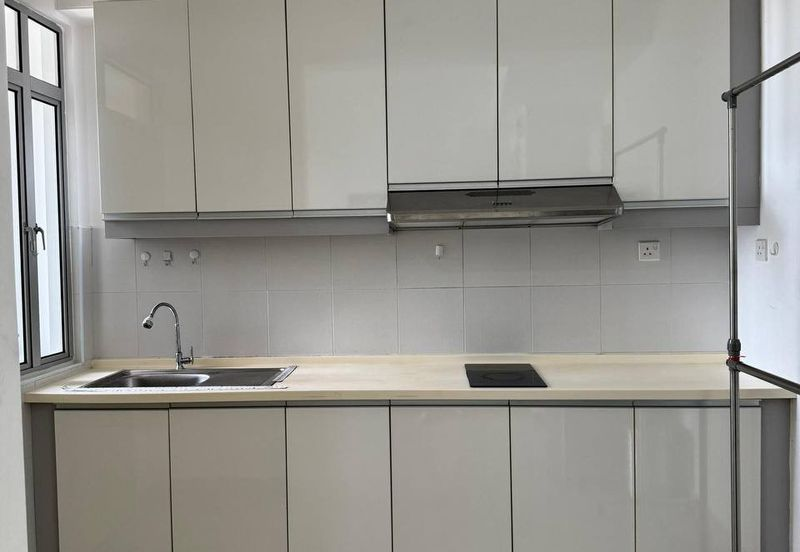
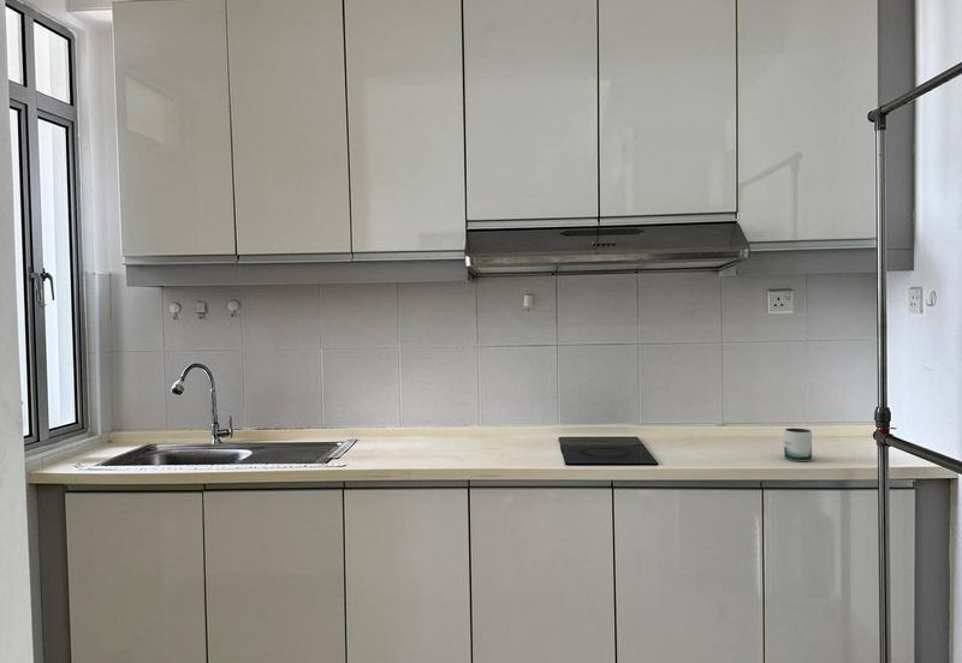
+ mug [783,428,813,462]
